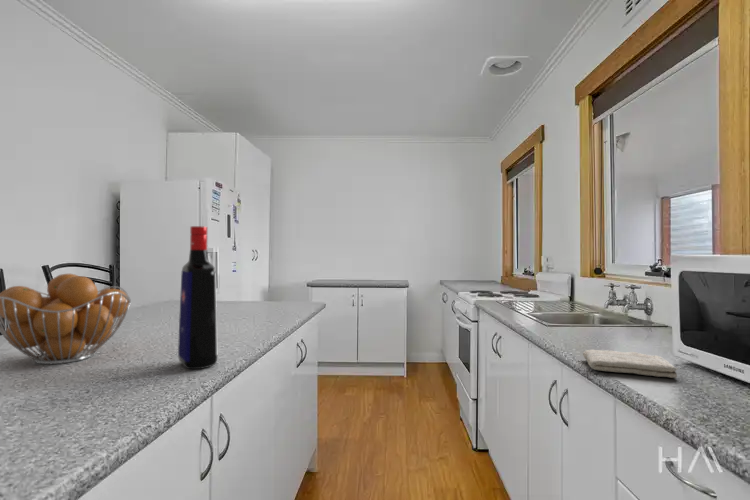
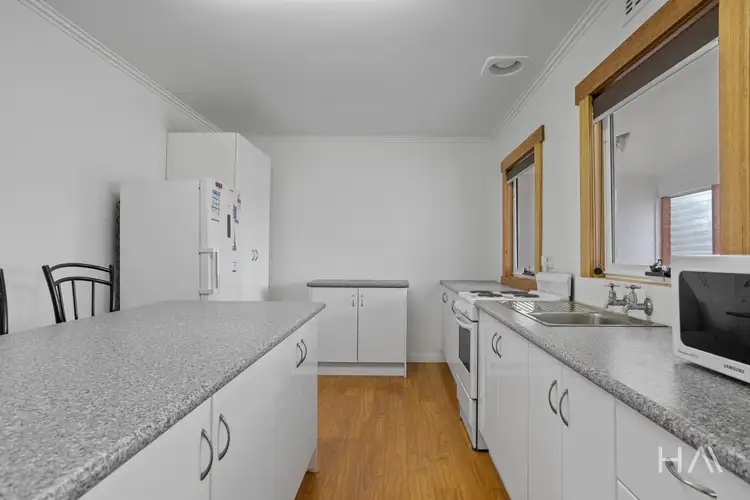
- washcloth [582,349,679,379]
- liquor bottle [177,225,218,370]
- fruit basket [0,273,132,365]
